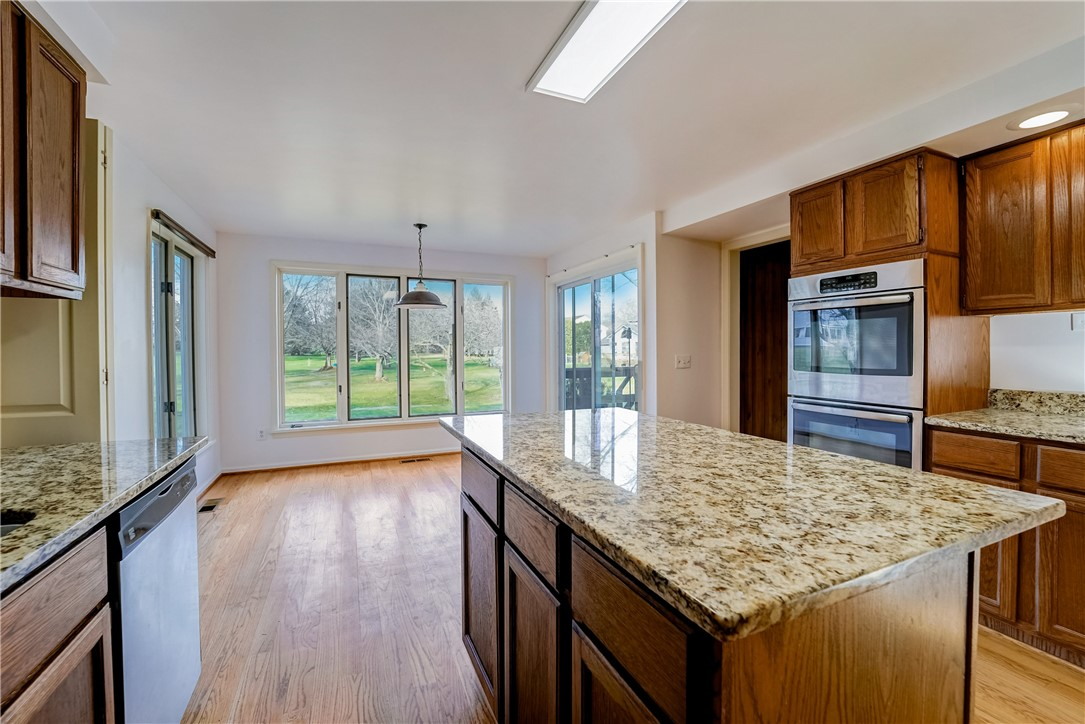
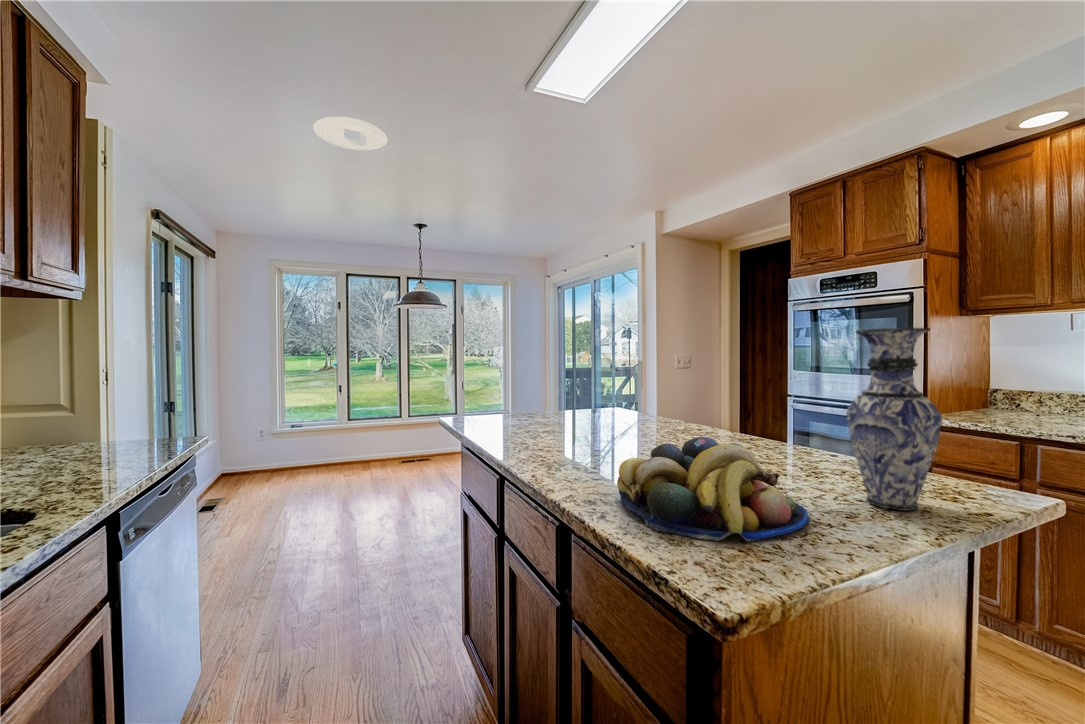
+ recessed light [313,116,388,151]
+ fruit bowl [616,436,809,542]
+ vase [845,327,943,512]
